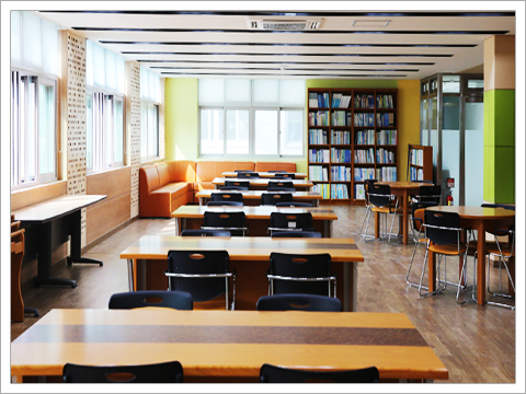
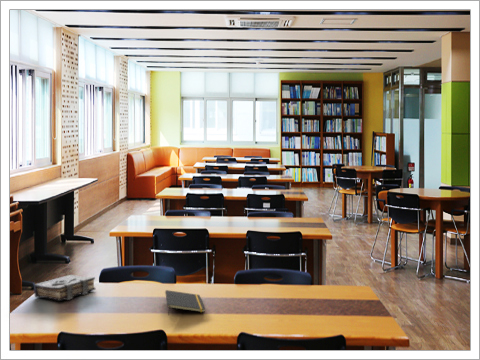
+ book [33,274,96,302]
+ notepad [164,289,206,316]
